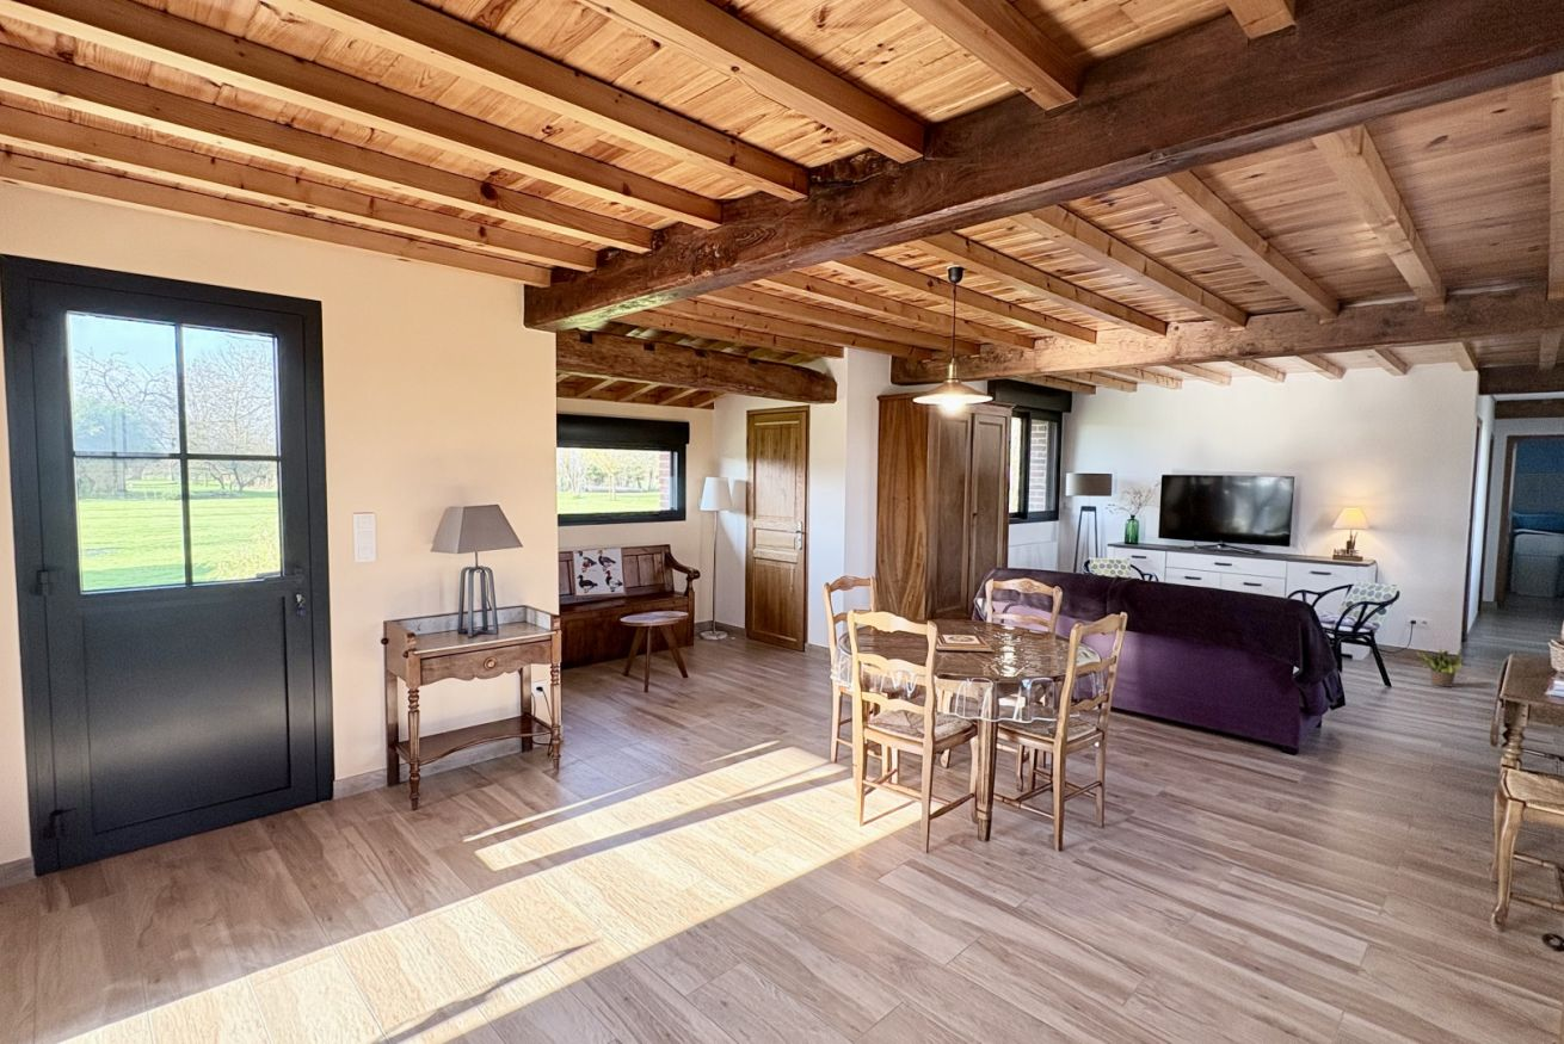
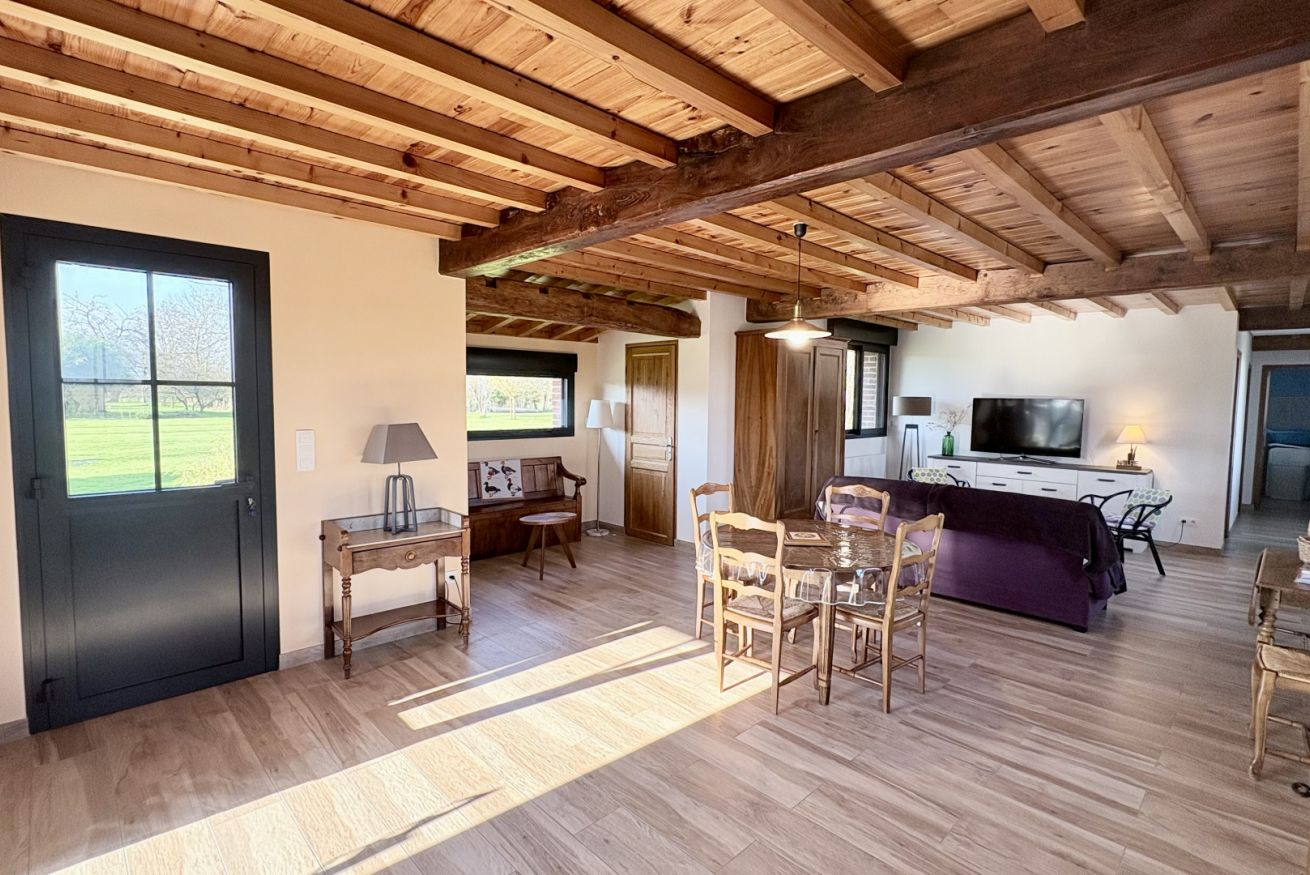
- potted plant [1415,647,1465,688]
